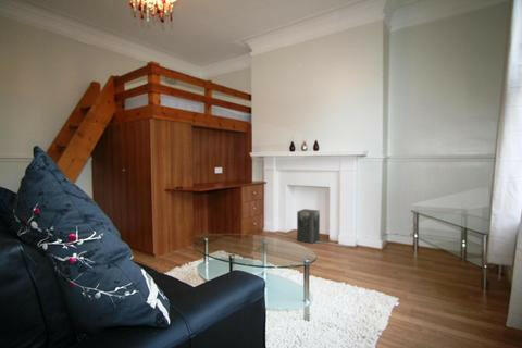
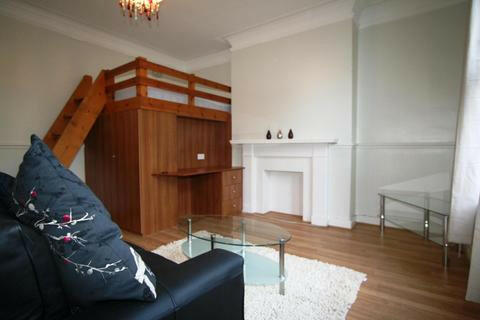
- speaker [296,208,321,245]
